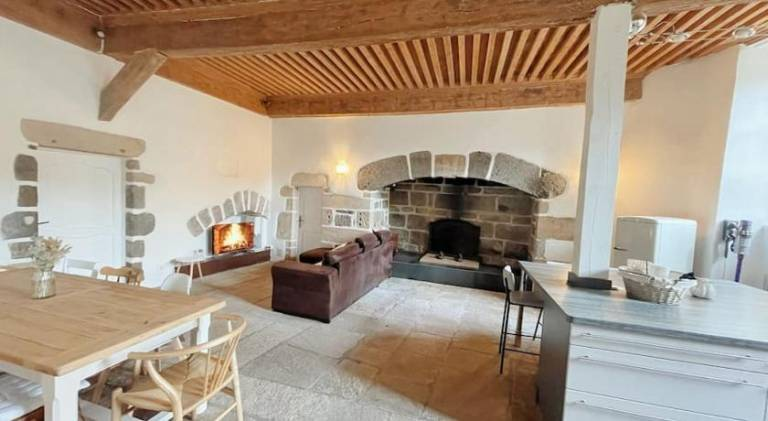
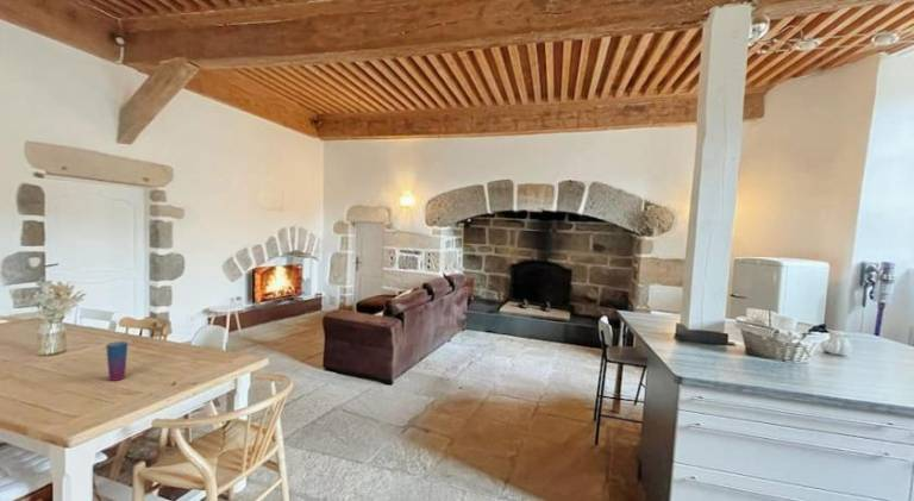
+ cup [105,340,129,382]
